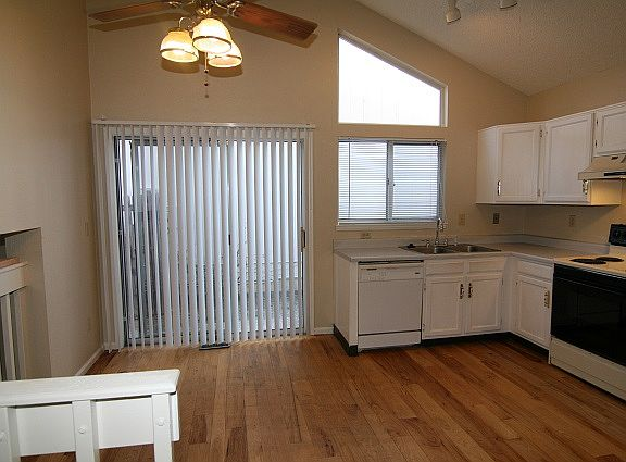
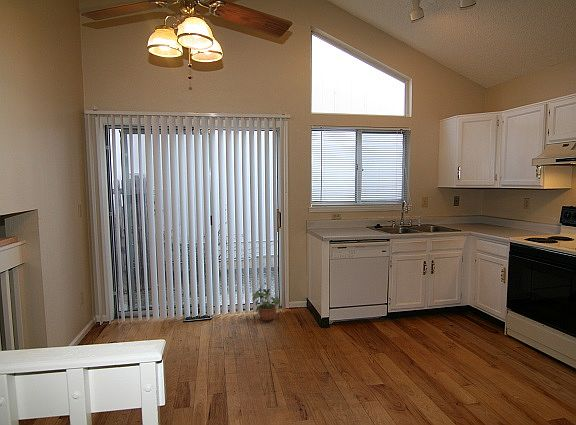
+ potted plant [251,284,281,322]
